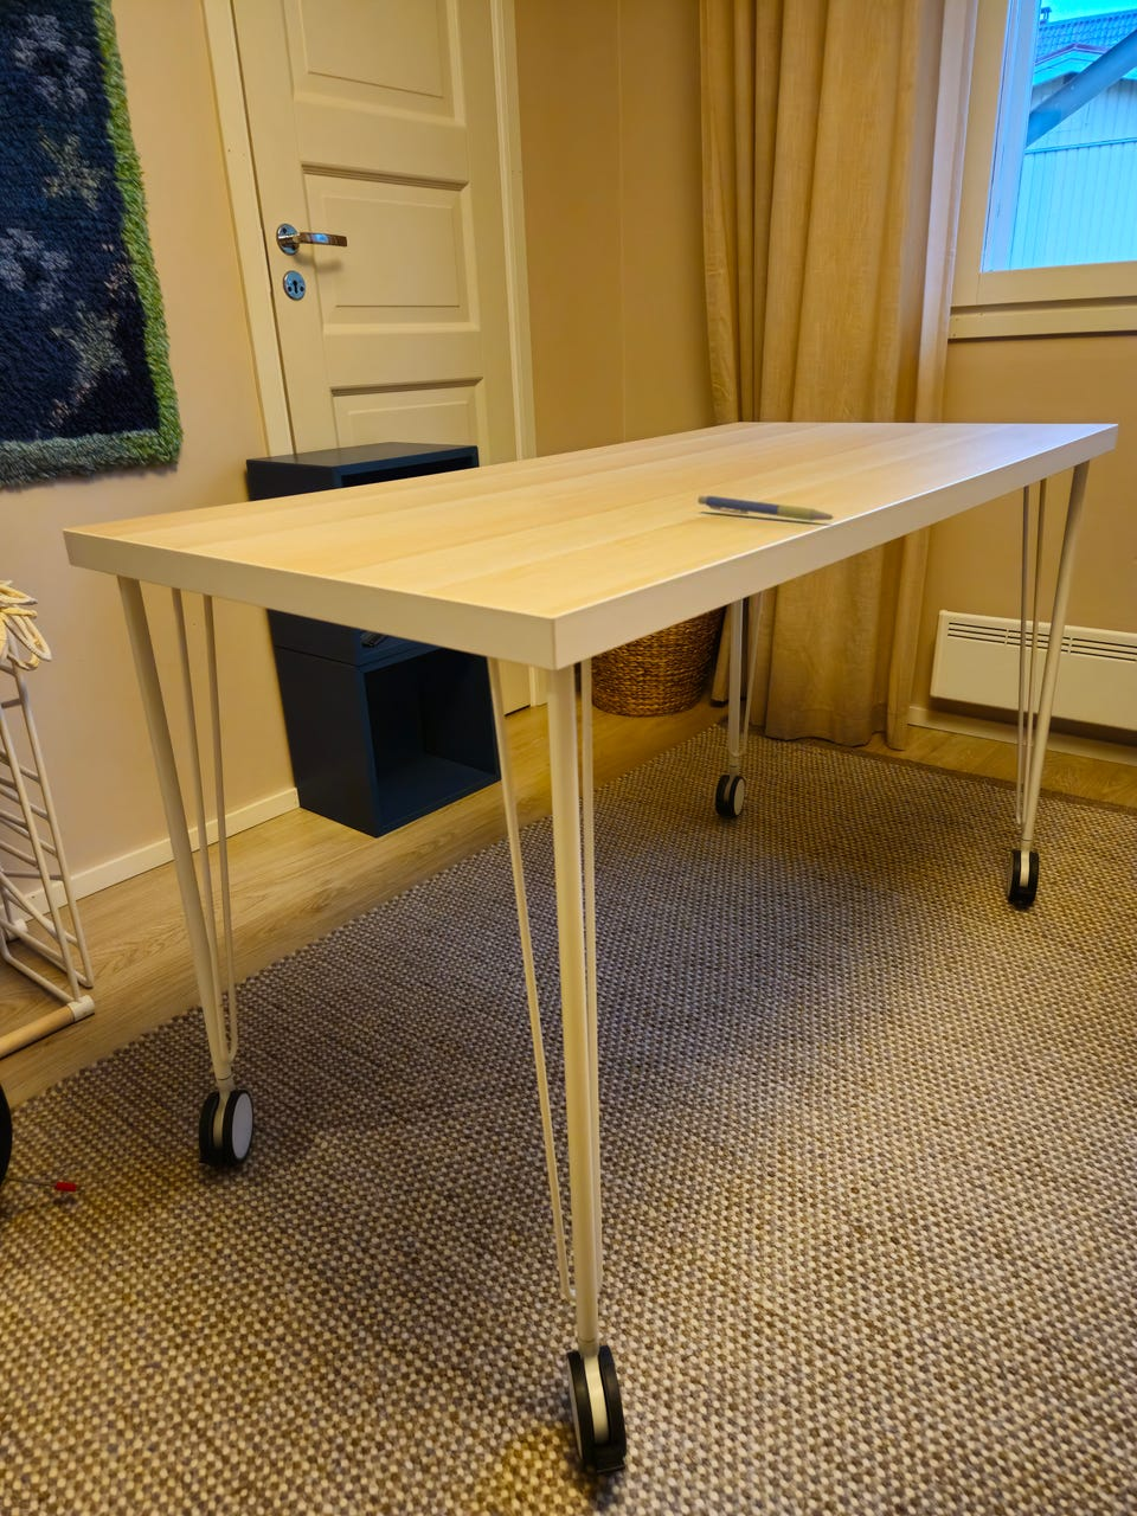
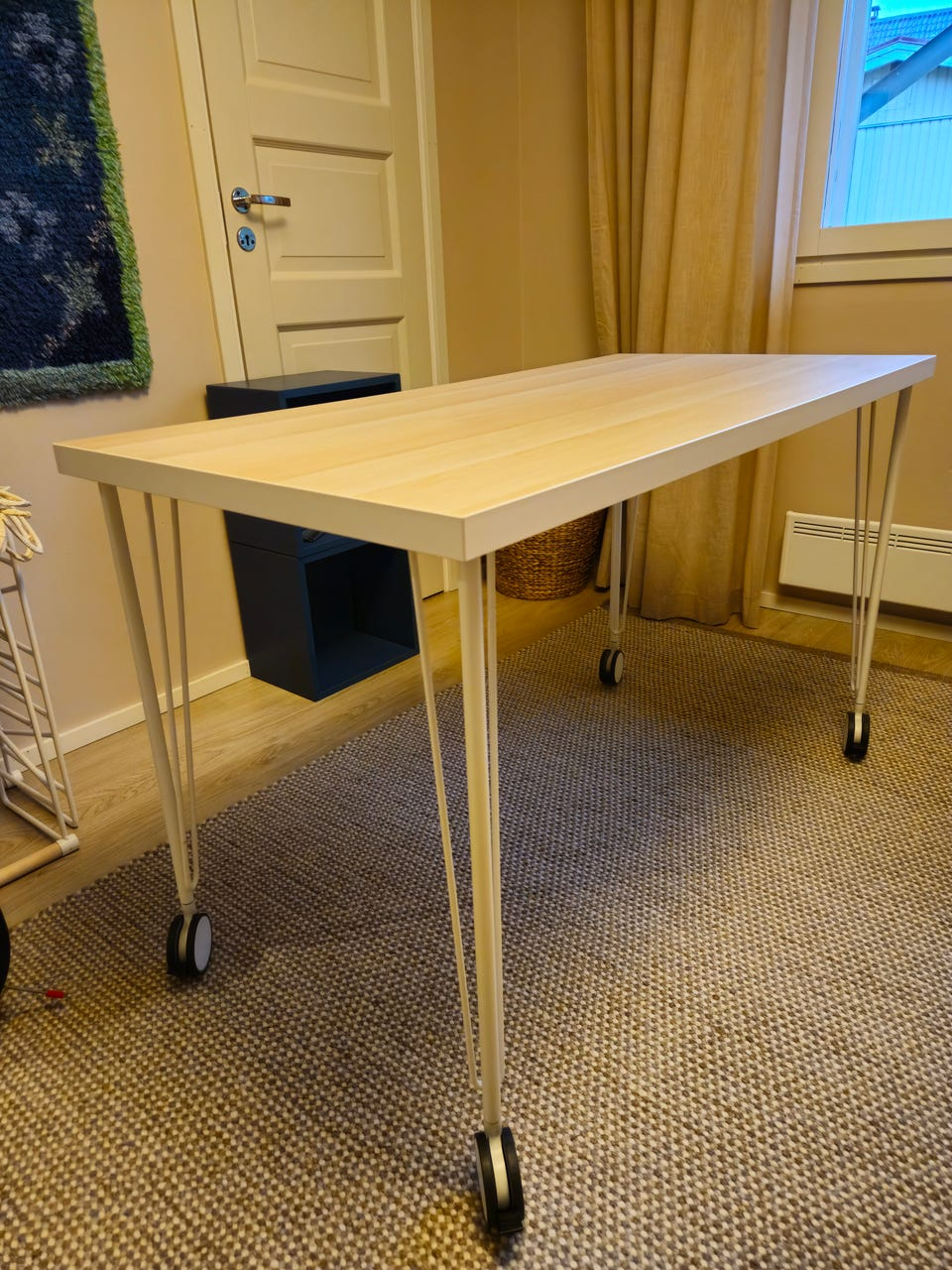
- pen [696,495,835,523]
